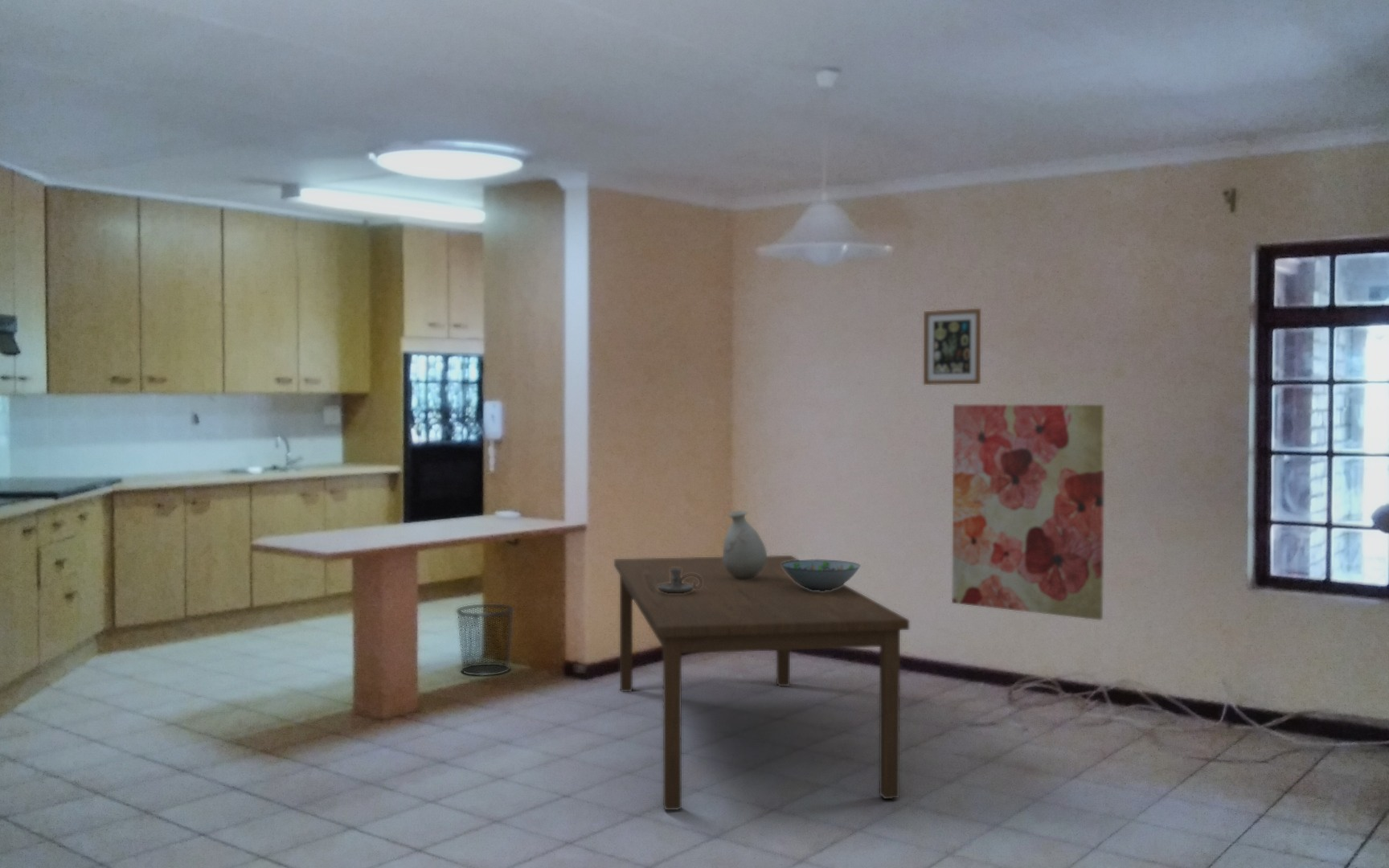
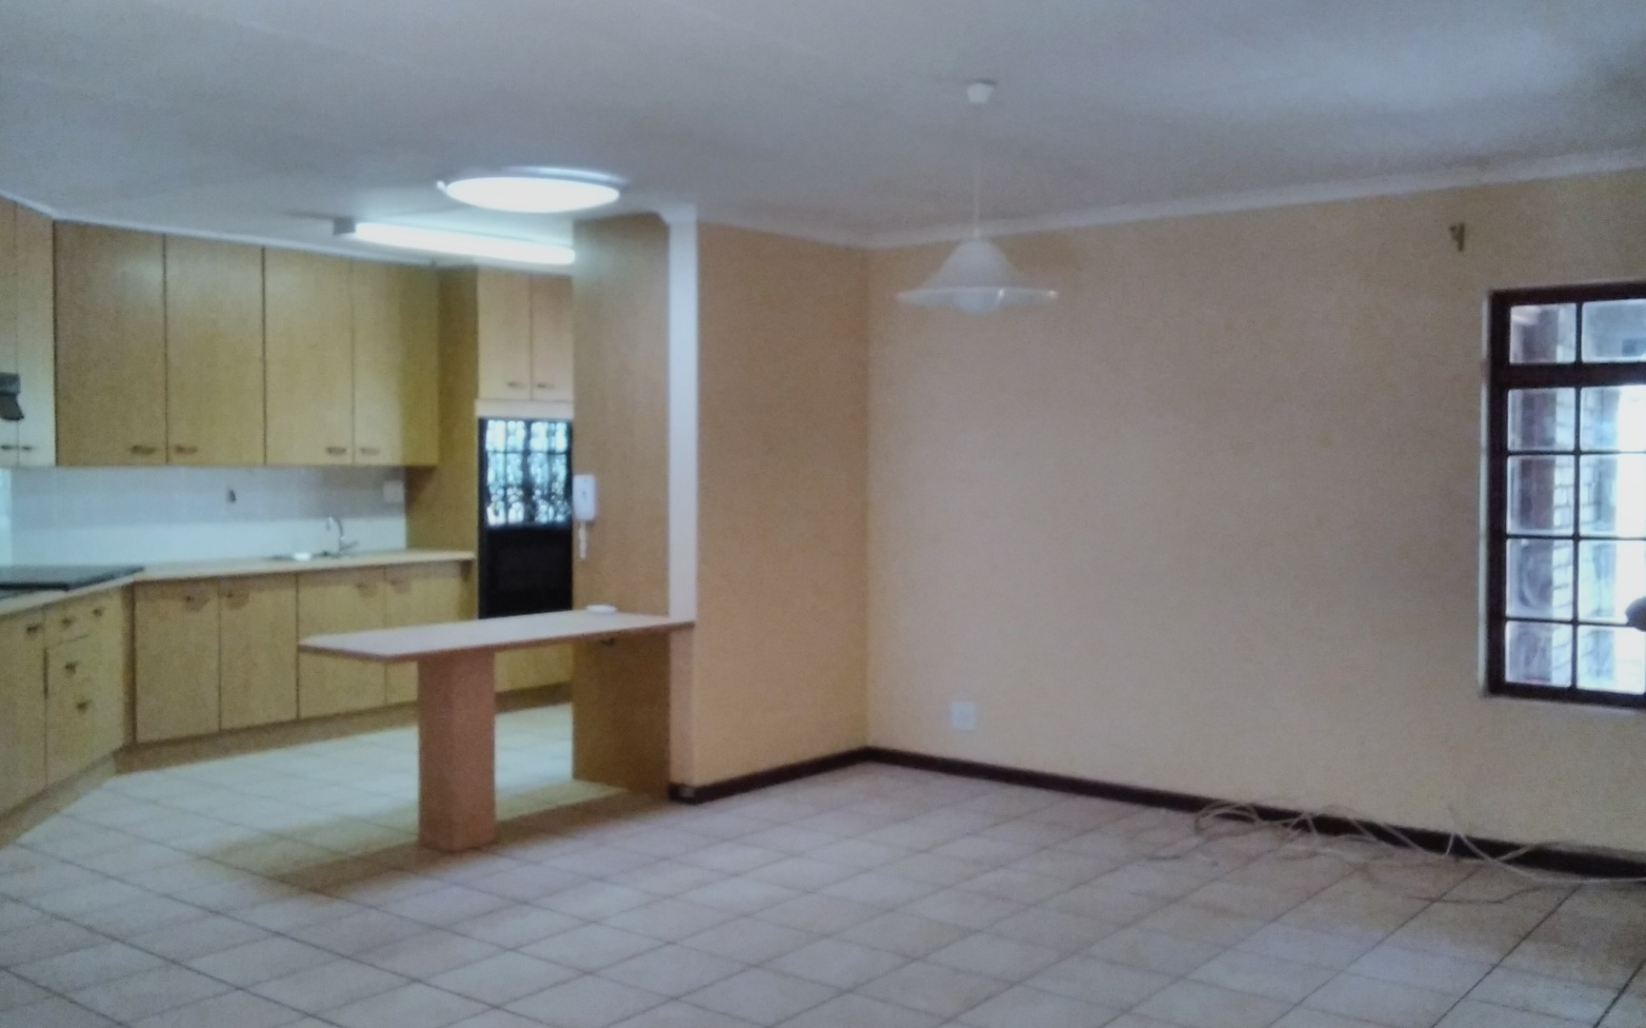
- wall art [923,308,981,386]
- wall art [951,403,1106,620]
- vase [722,510,768,579]
- candle holder [658,568,702,593]
- decorative bowl [782,559,861,591]
- dining table [613,555,910,811]
- waste bin [455,604,515,677]
